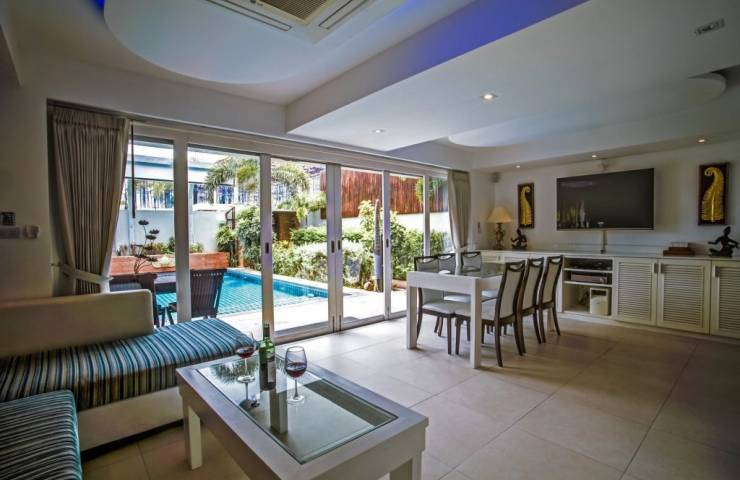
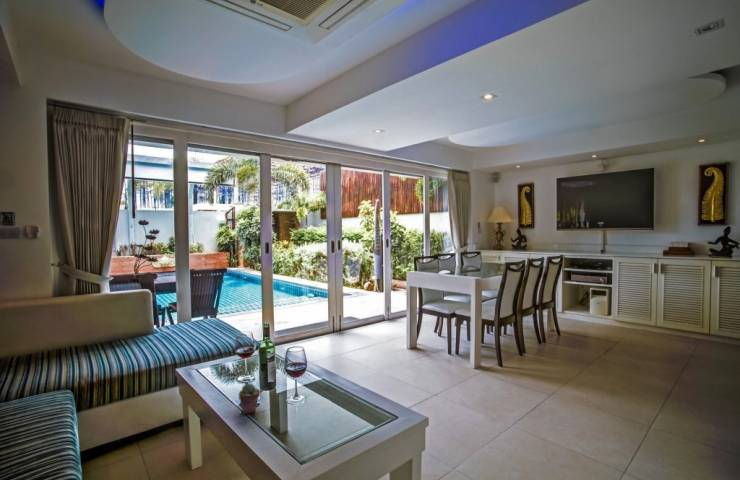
+ potted succulent [238,382,261,415]
